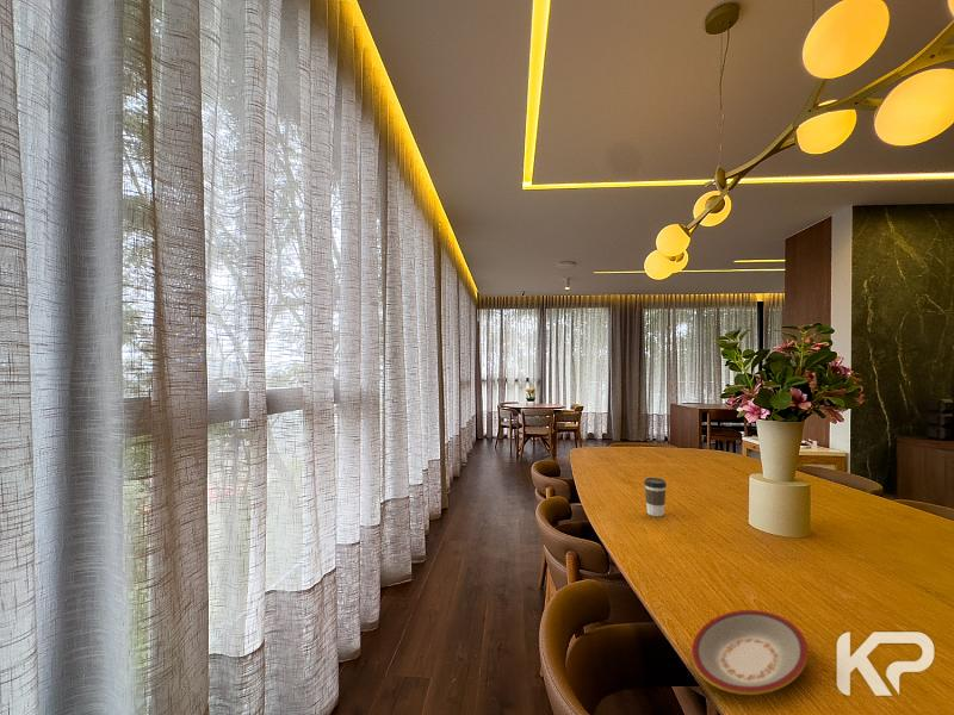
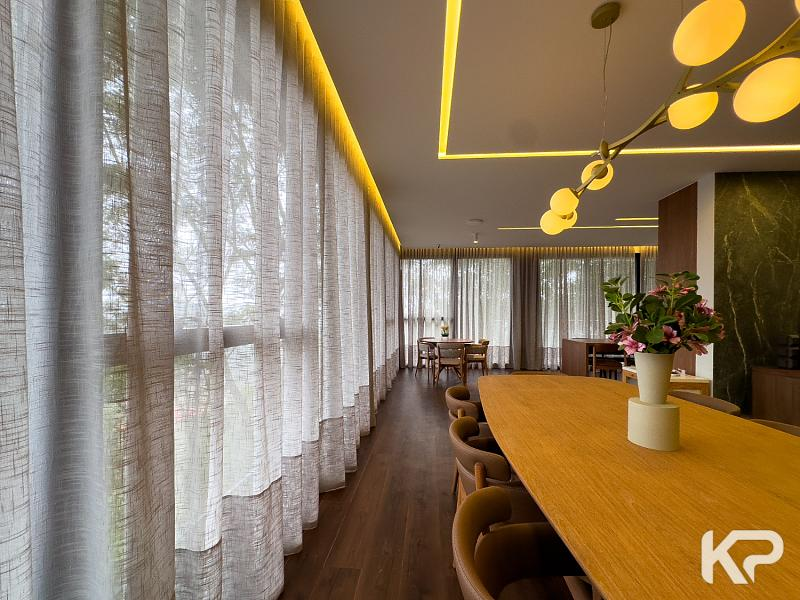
- coffee cup [643,477,668,517]
- plate [690,609,809,696]
